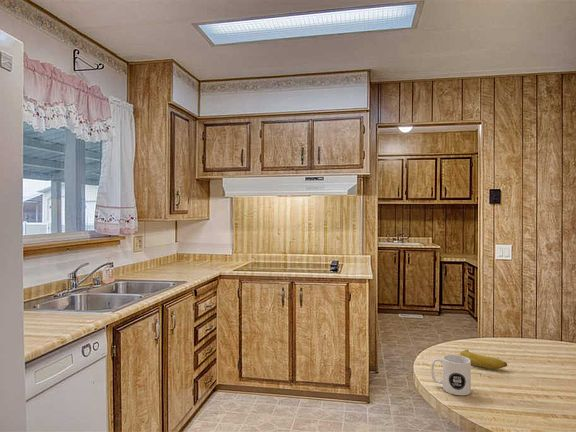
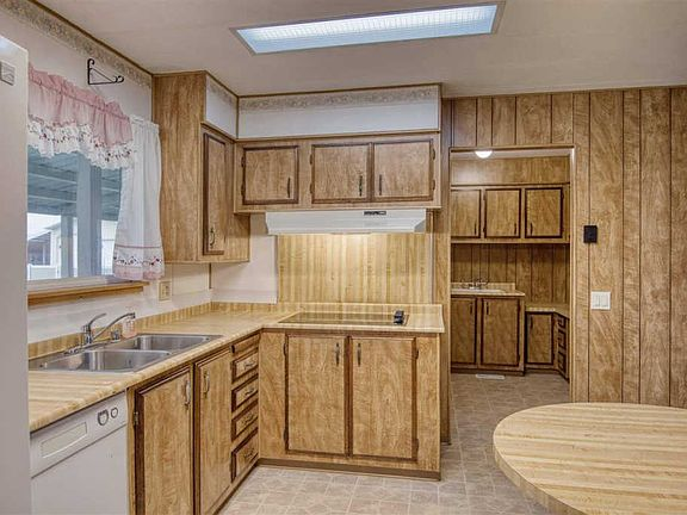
- banana [460,349,508,370]
- mug [430,354,472,396]
